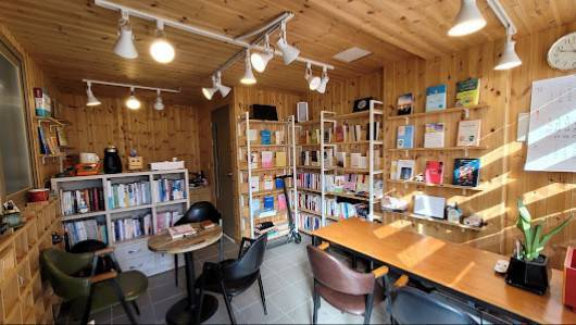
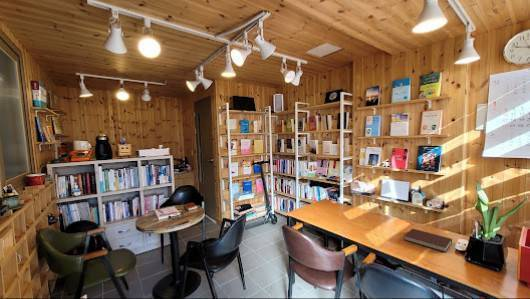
+ notebook [403,228,453,253]
